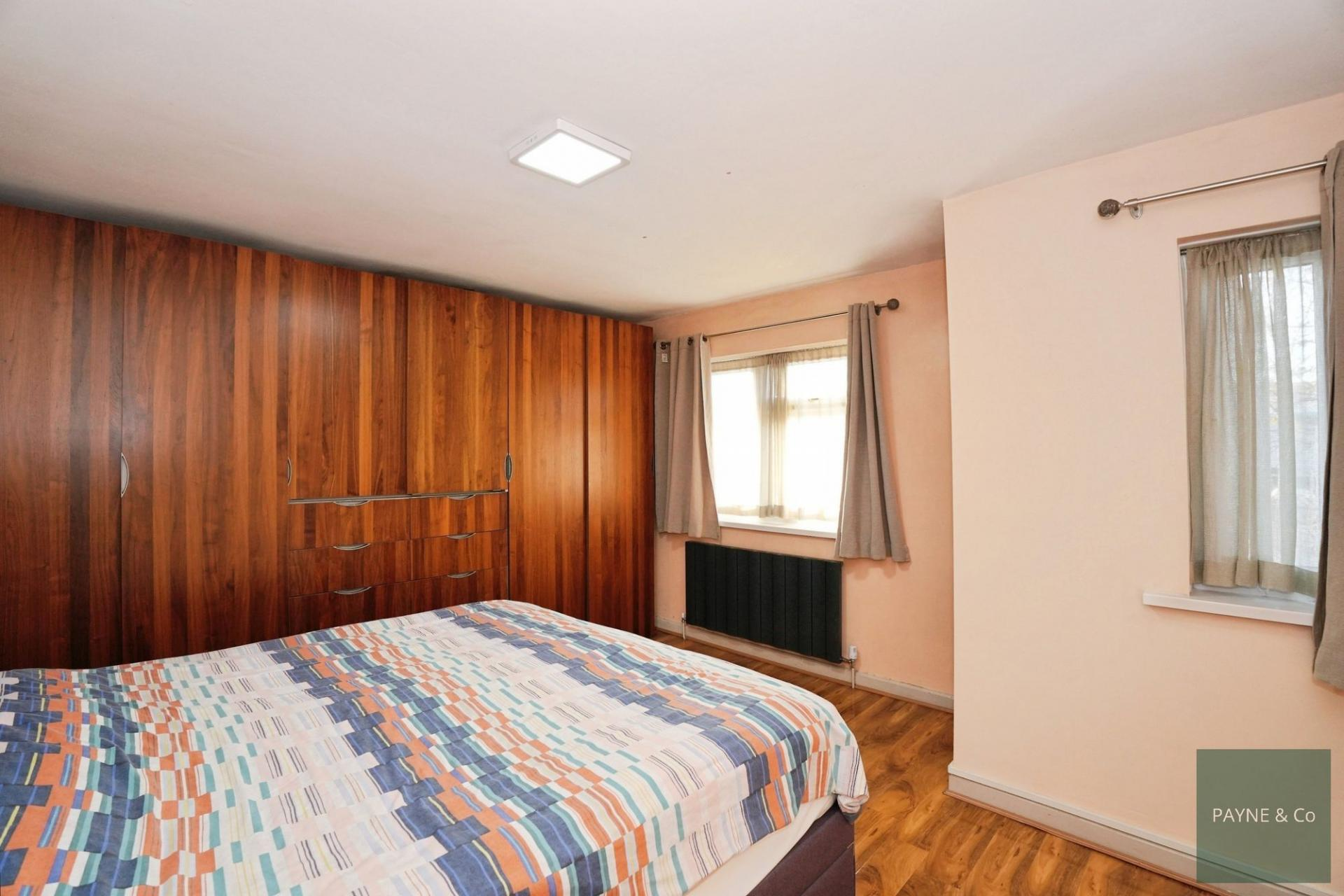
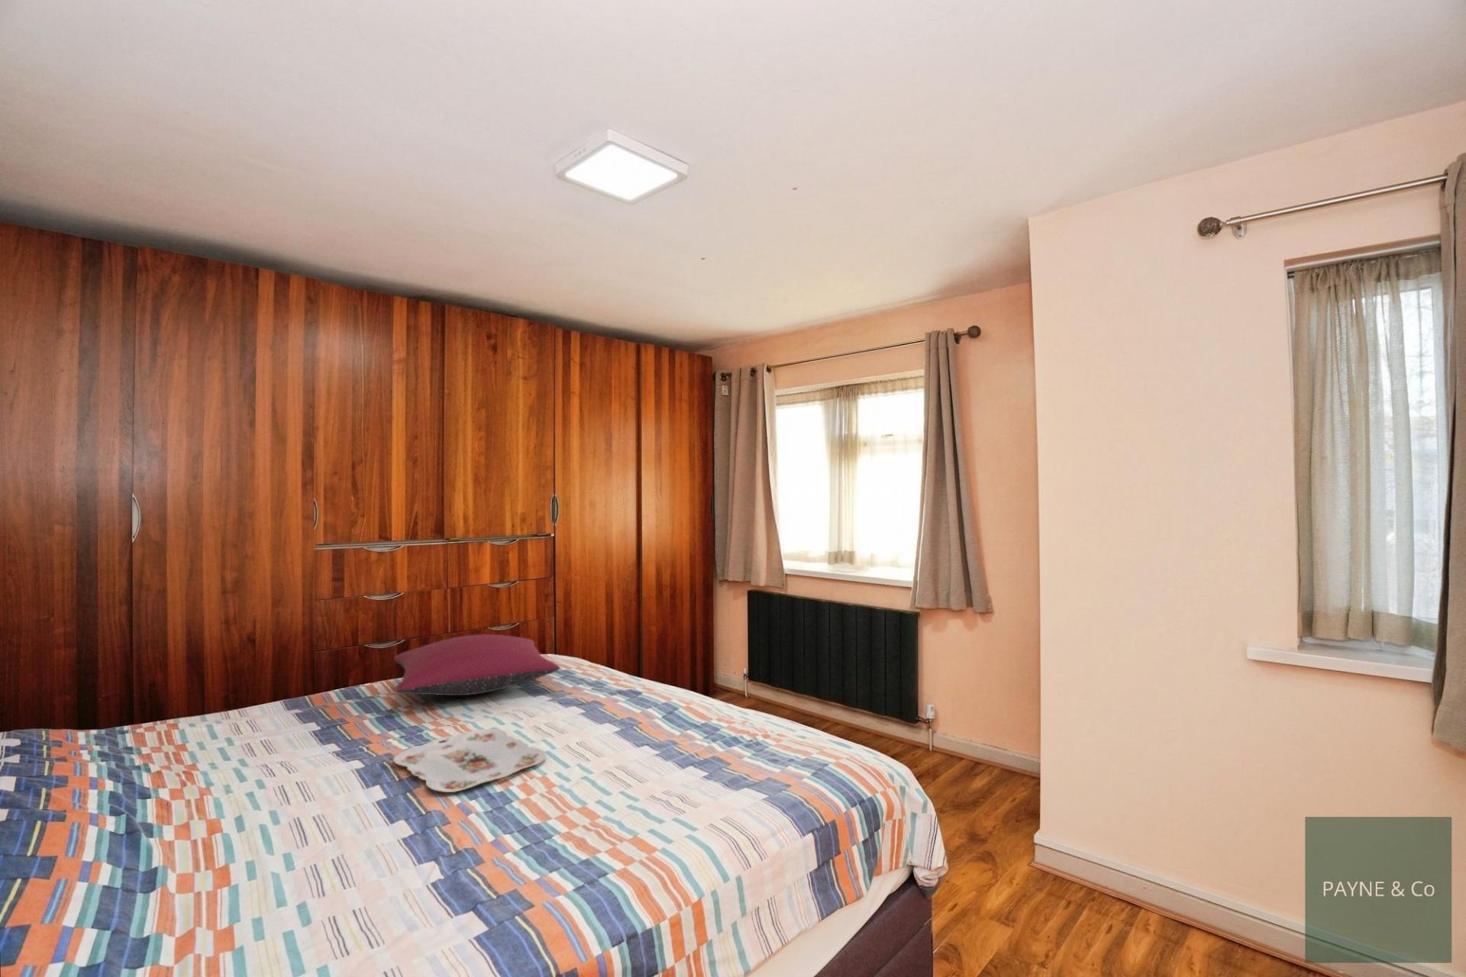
+ serving tray [393,728,546,793]
+ pillow [393,634,561,696]
